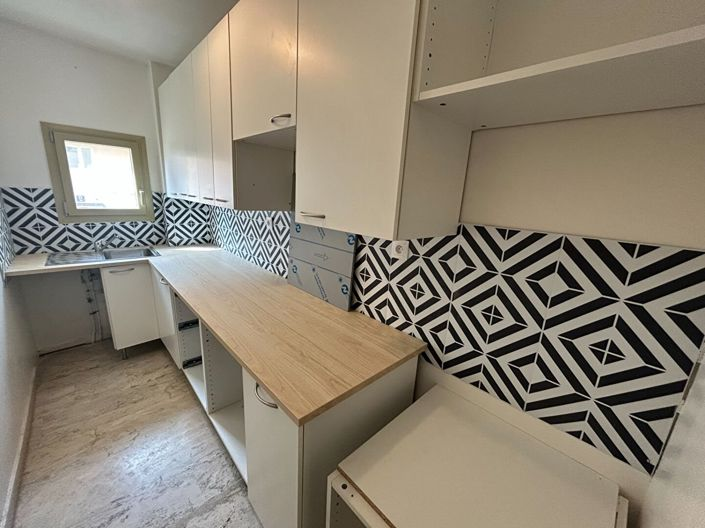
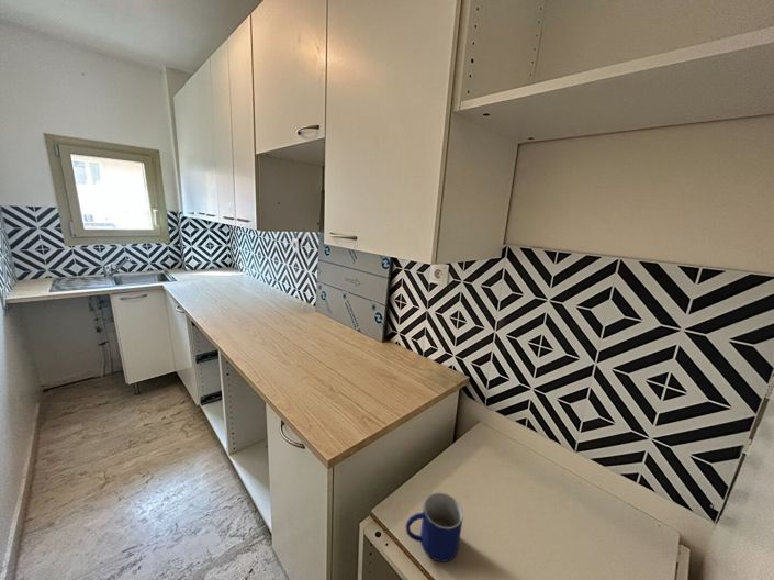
+ mug [405,491,464,564]
